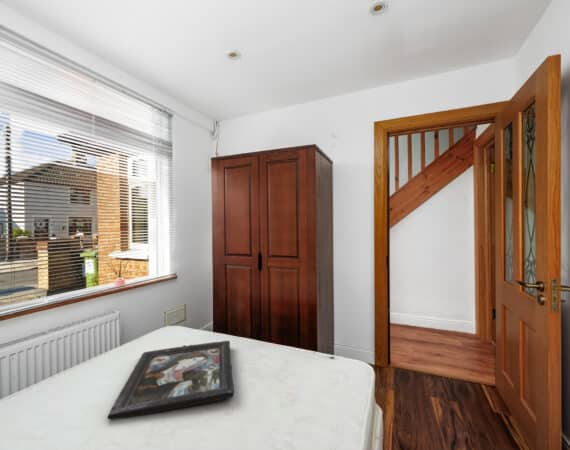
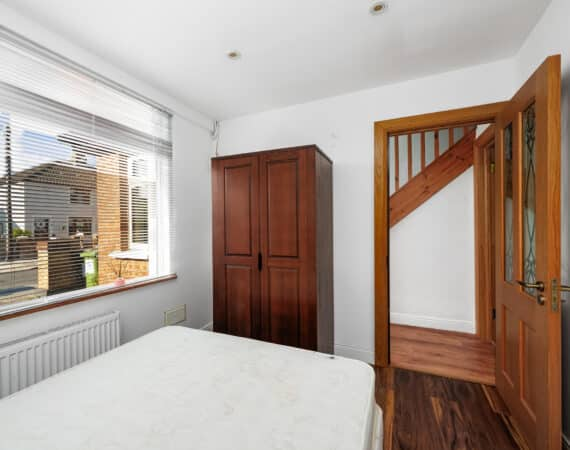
- framed painting [106,340,235,421]
